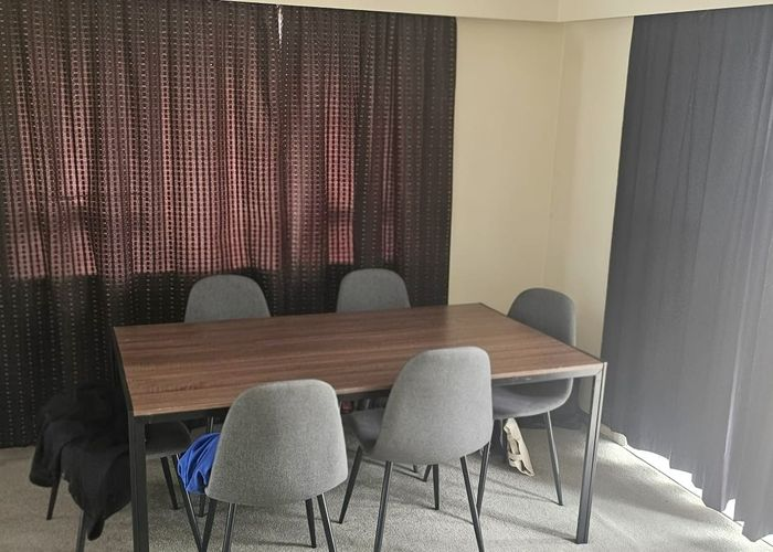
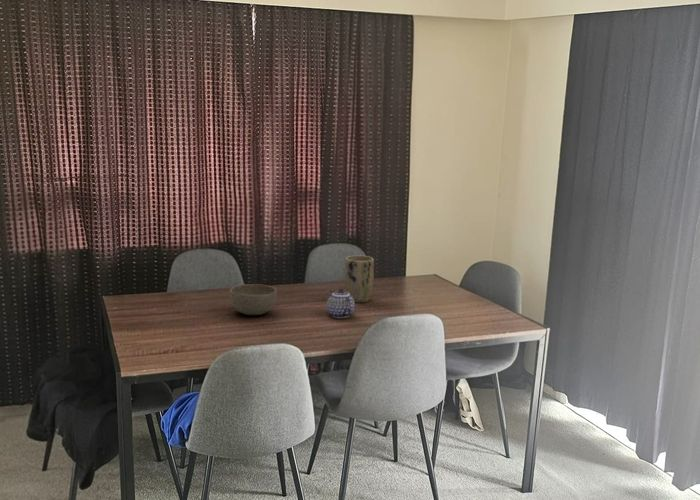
+ teapot [326,288,356,319]
+ plant pot [344,255,375,304]
+ bowl [229,283,278,316]
